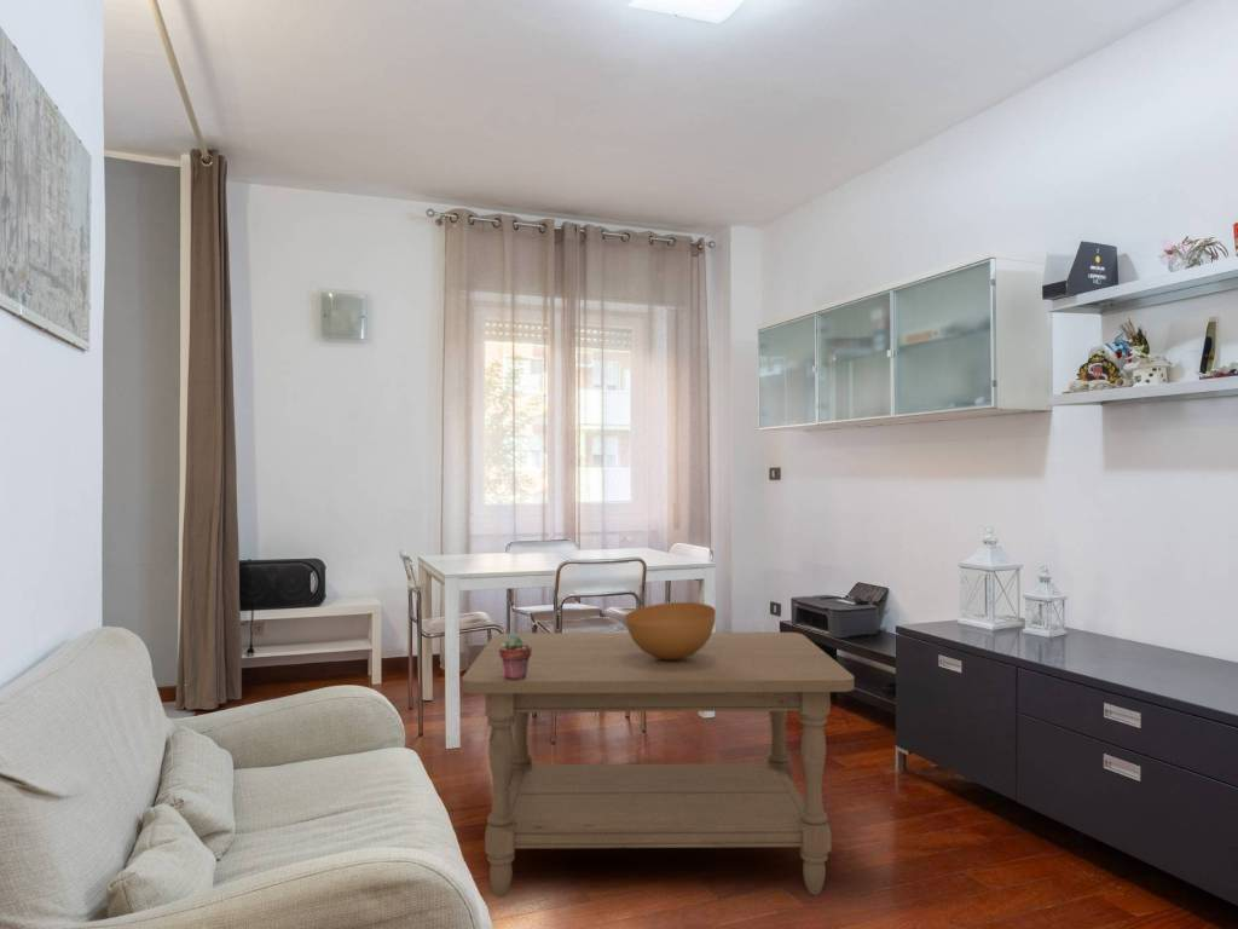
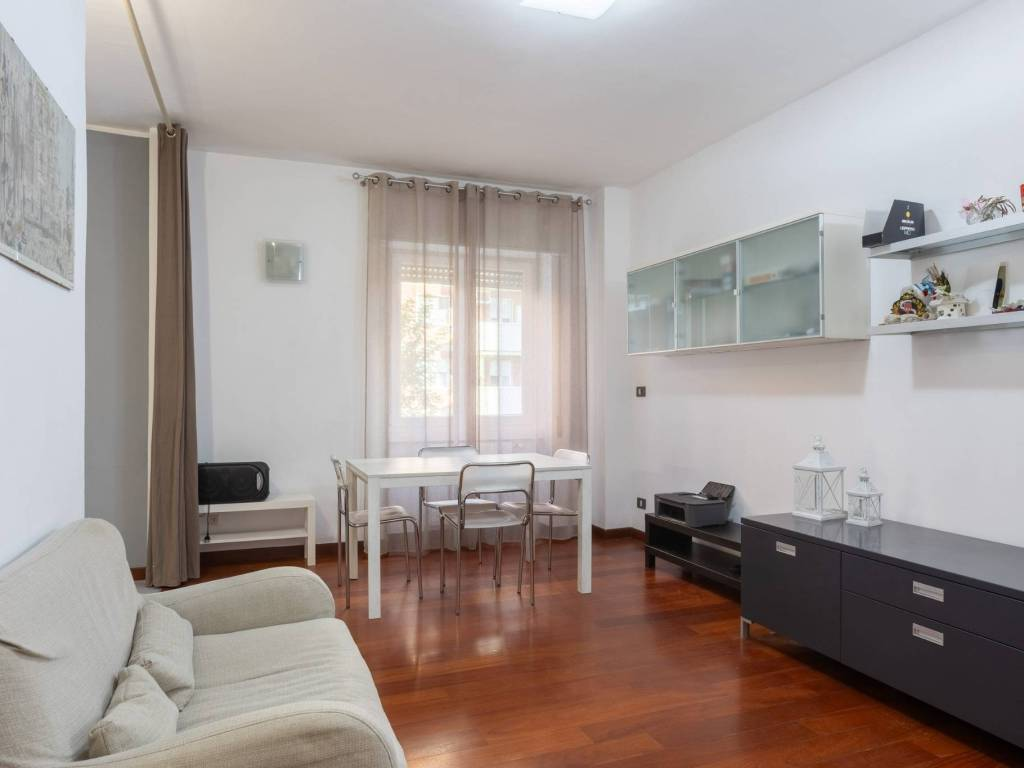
- decorative bowl [624,601,717,660]
- coffee table [461,631,856,898]
- potted succulent [499,635,532,680]
